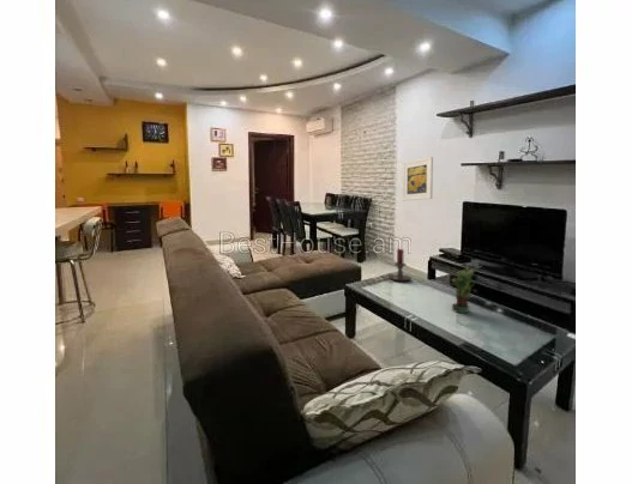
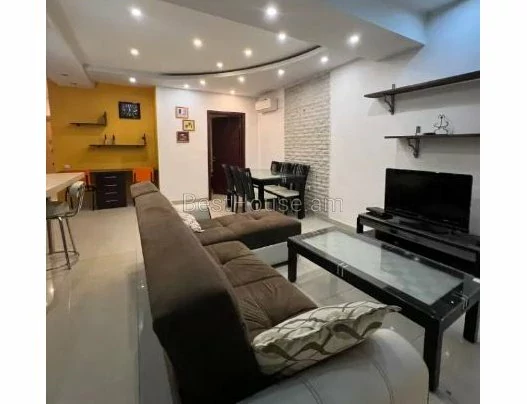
- candle holder [385,248,413,282]
- potted plant [447,265,483,314]
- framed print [402,156,434,202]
